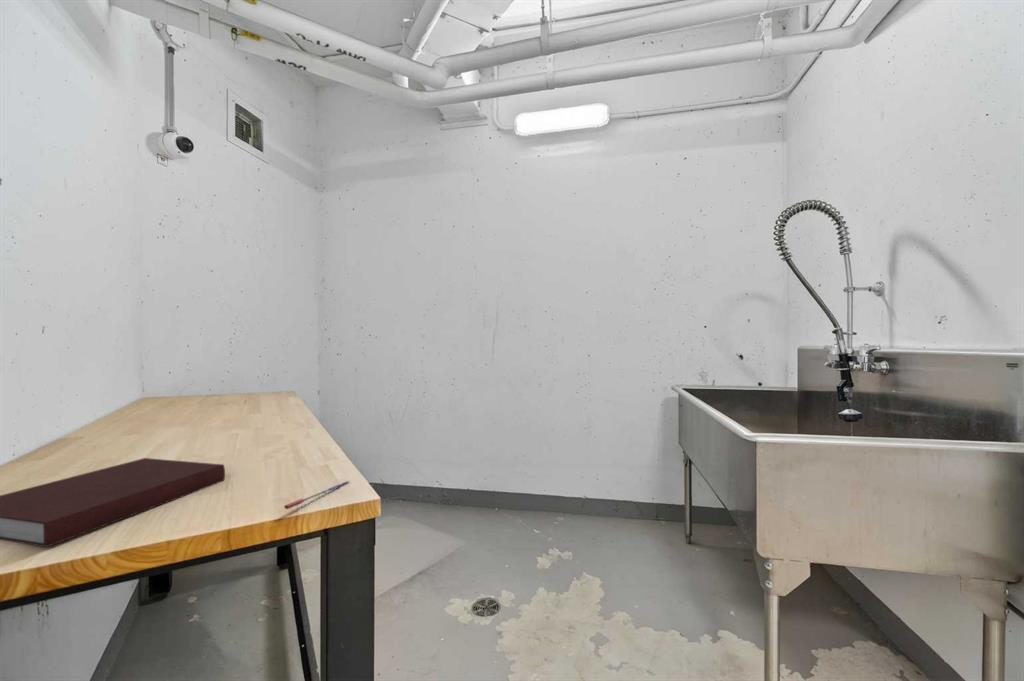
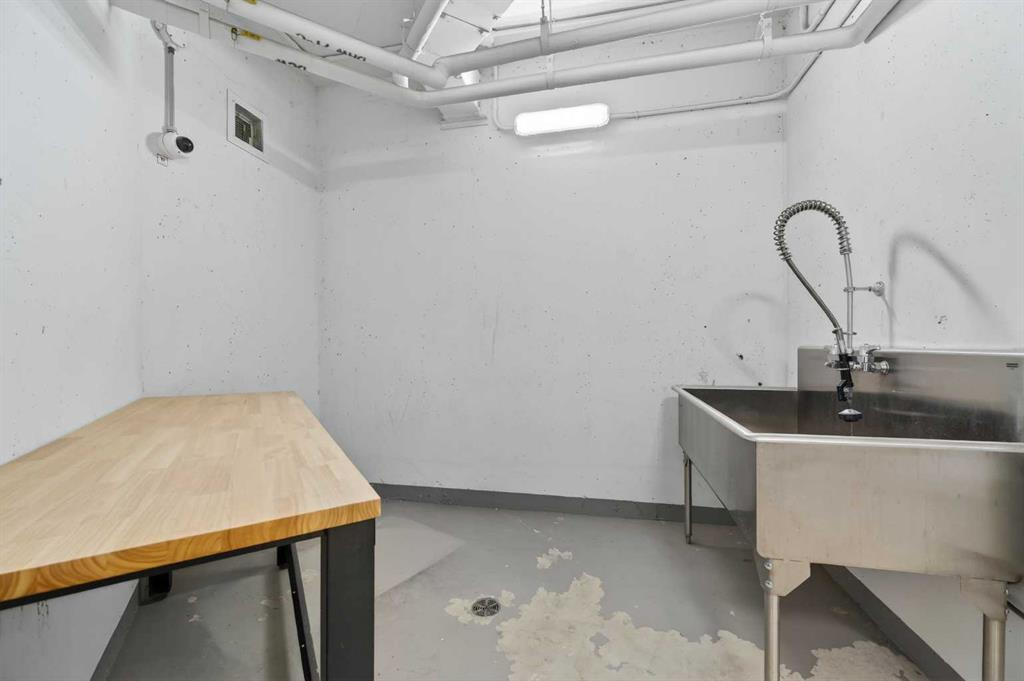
- notebook [0,457,226,548]
- pen [283,480,350,510]
